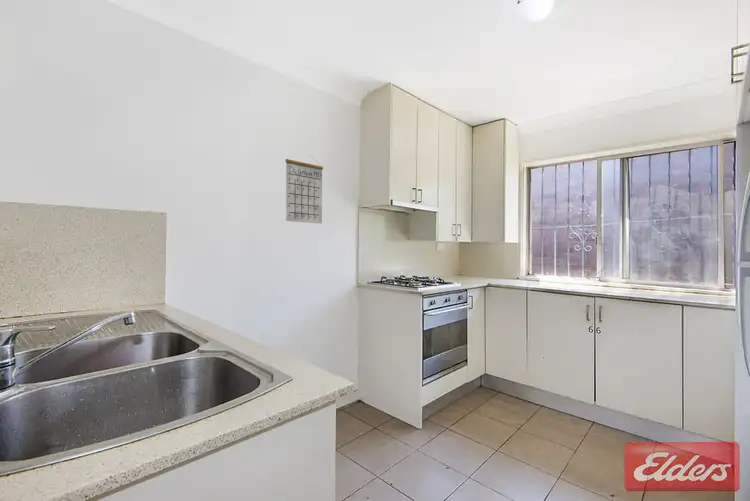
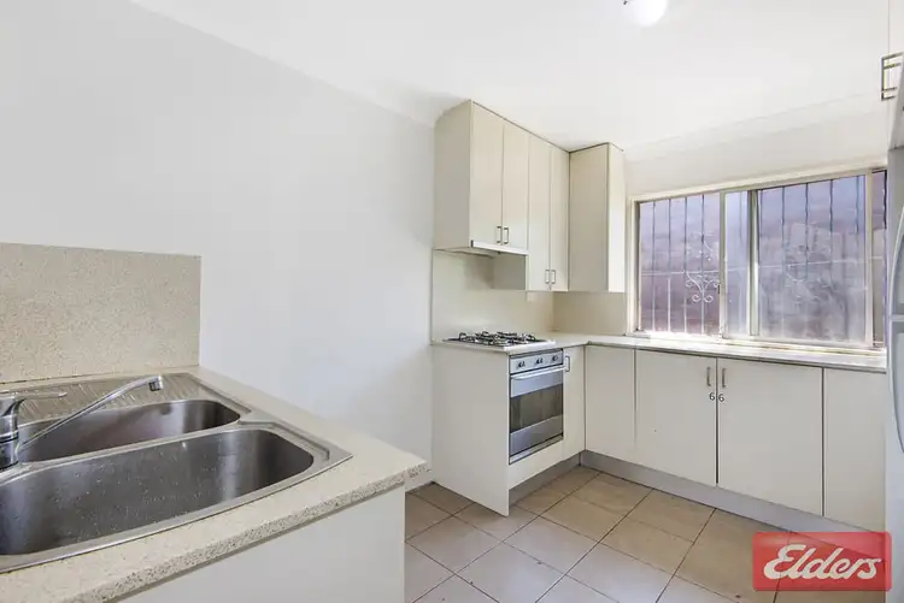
- calendar [285,151,324,225]
